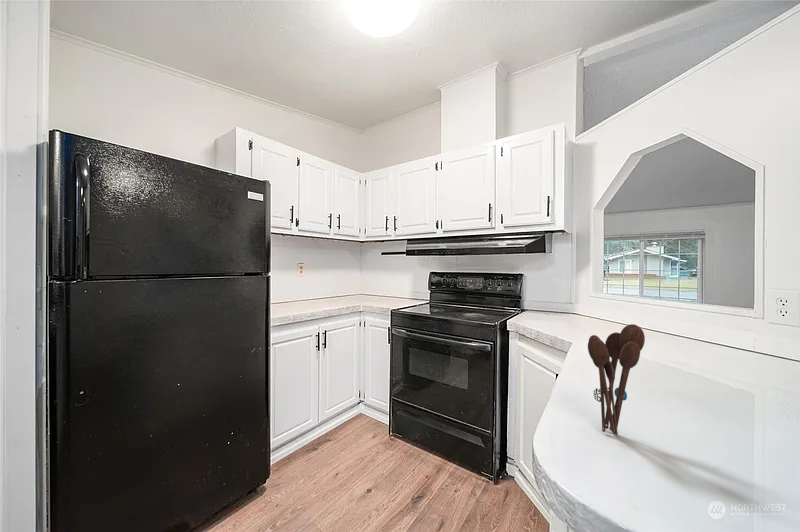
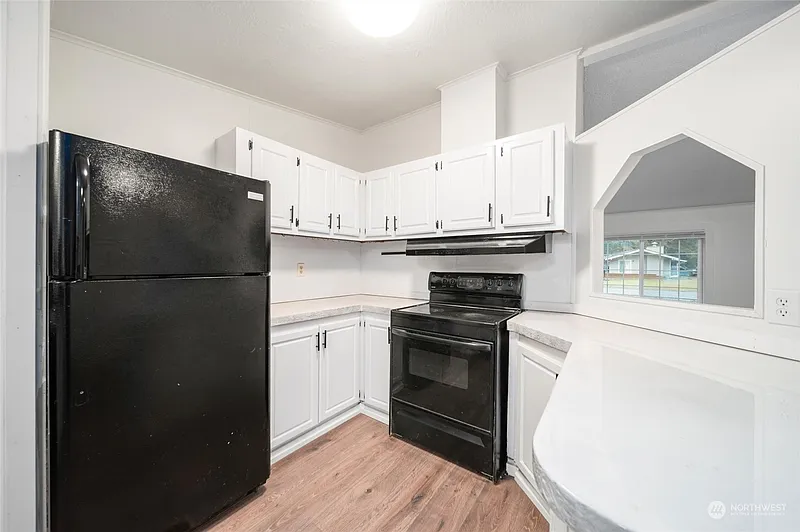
- utensil holder [587,323,646,436]
